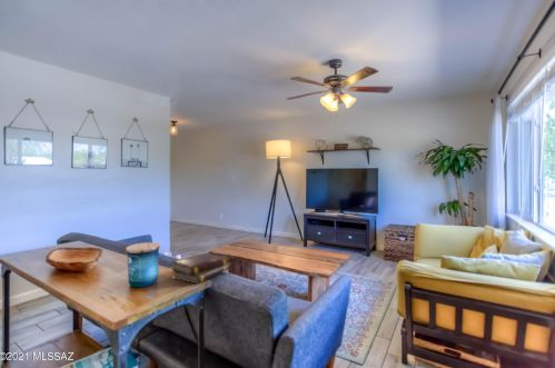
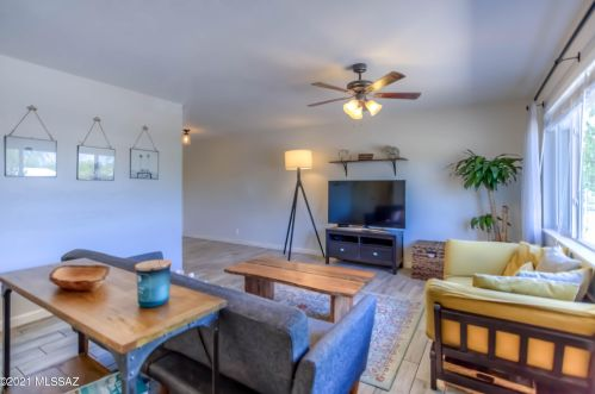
- book set [170,251,232,285]
